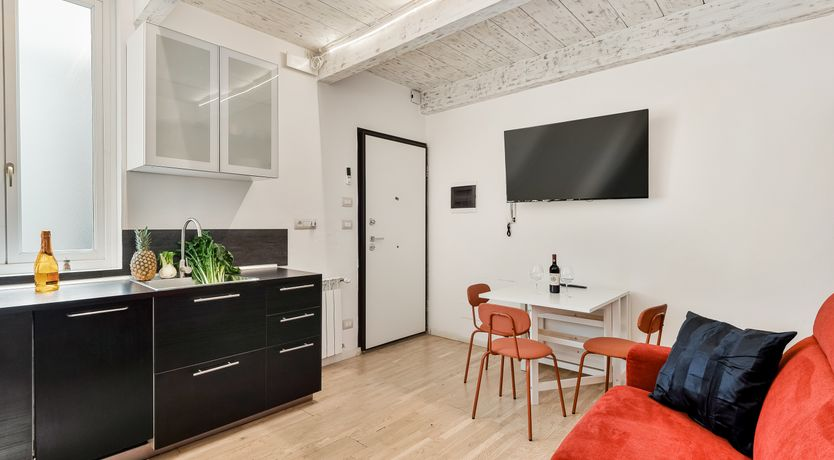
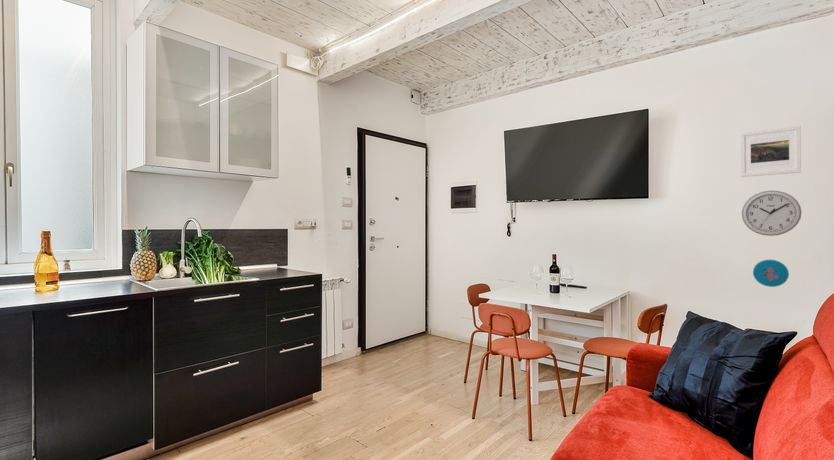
+ wall clock [741,190,803,237]
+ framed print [739,124,802,178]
+ button [752,259,790,288]
